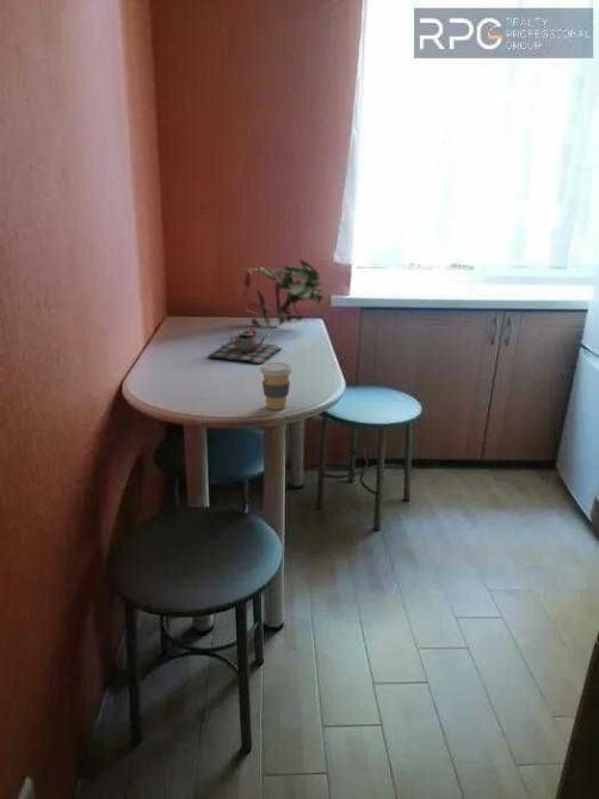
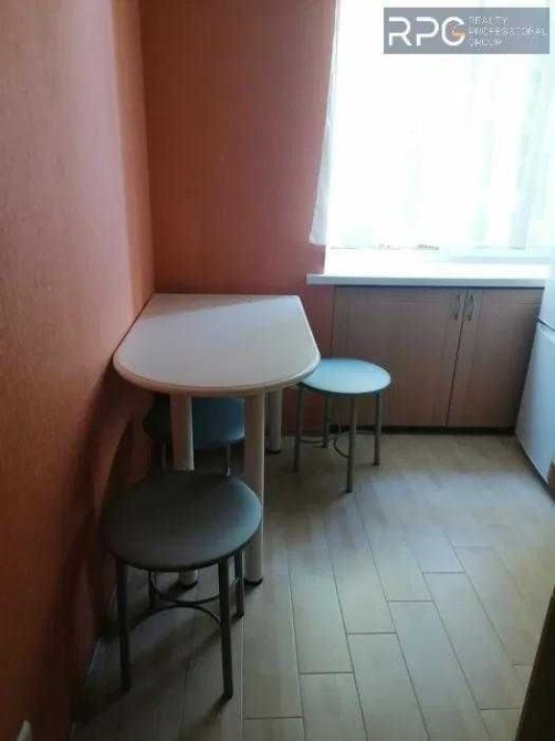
- coffee cup [259,361,294,410]
- teapot [206,328,284,366]
- cut plant [235,258,325,330]
